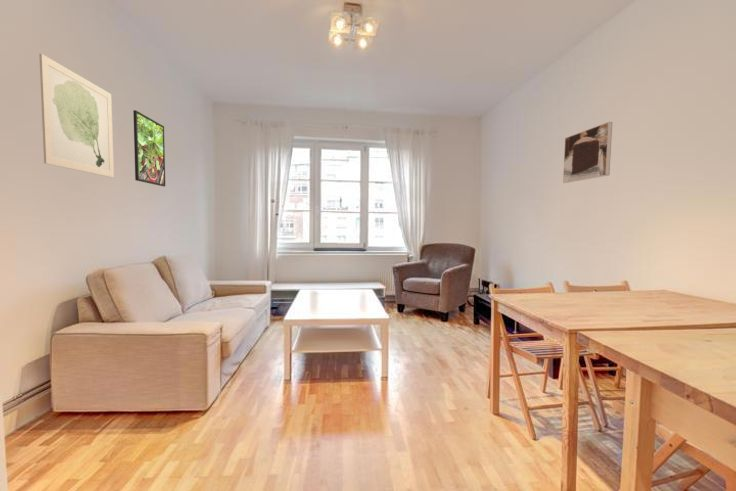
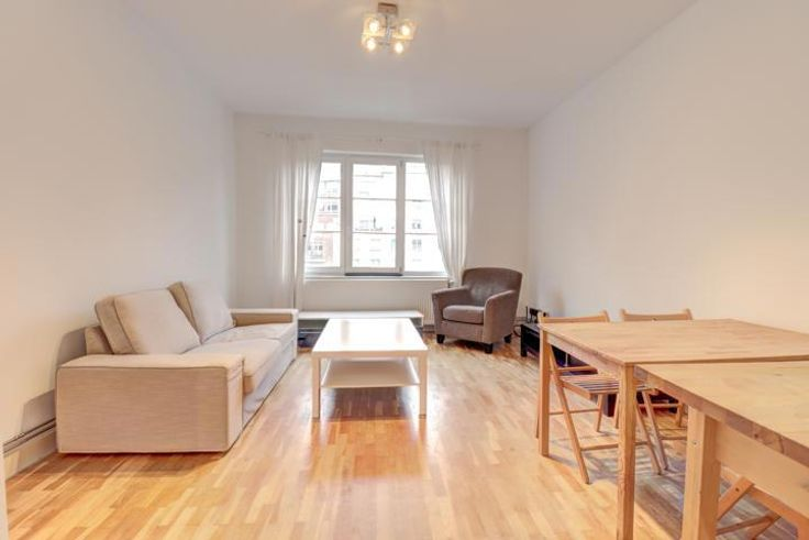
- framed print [562,121,613,184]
- wall art [38,53,115,178]
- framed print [132,109,166,187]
